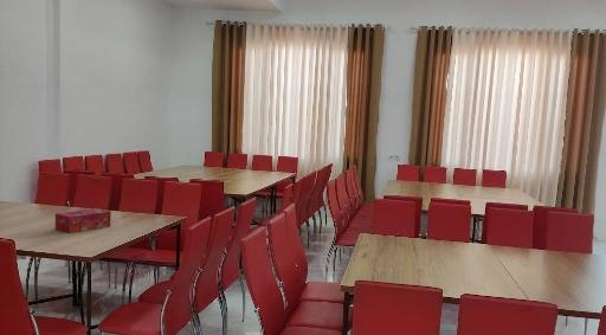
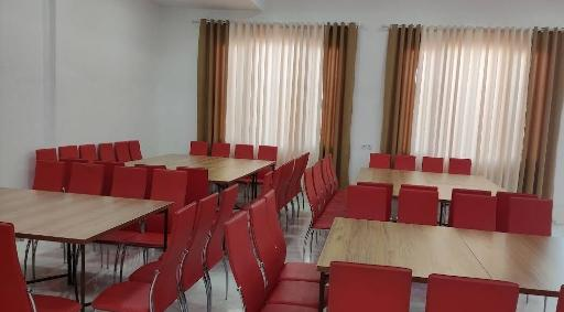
- tissue box [54,207,111,234]
